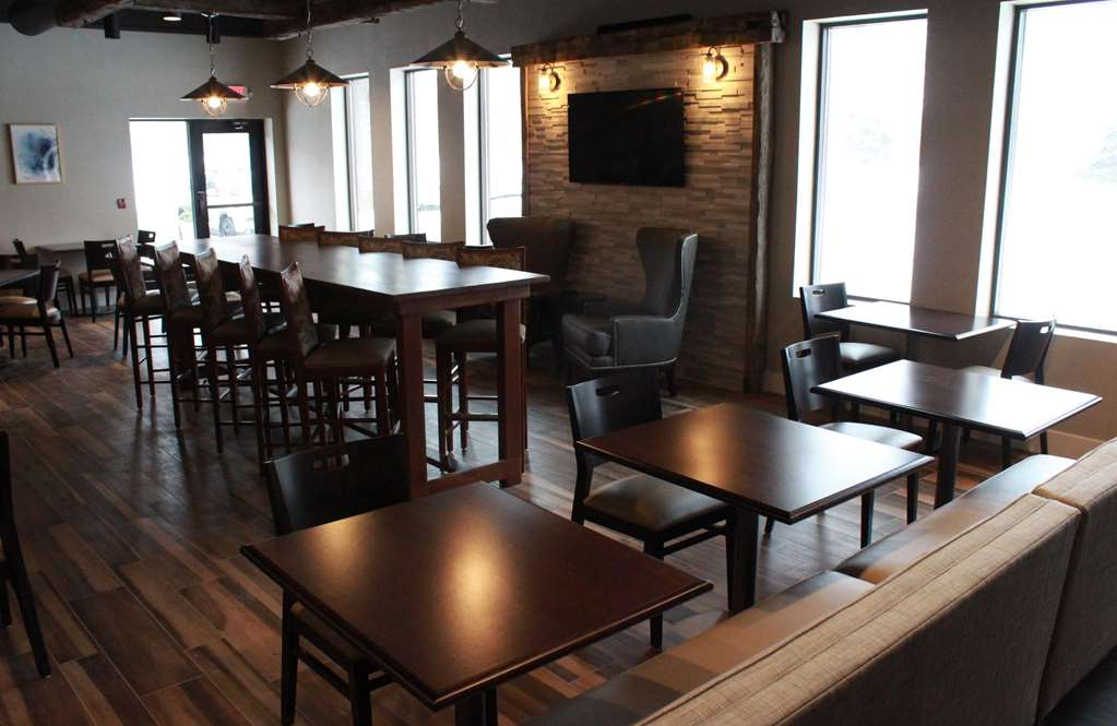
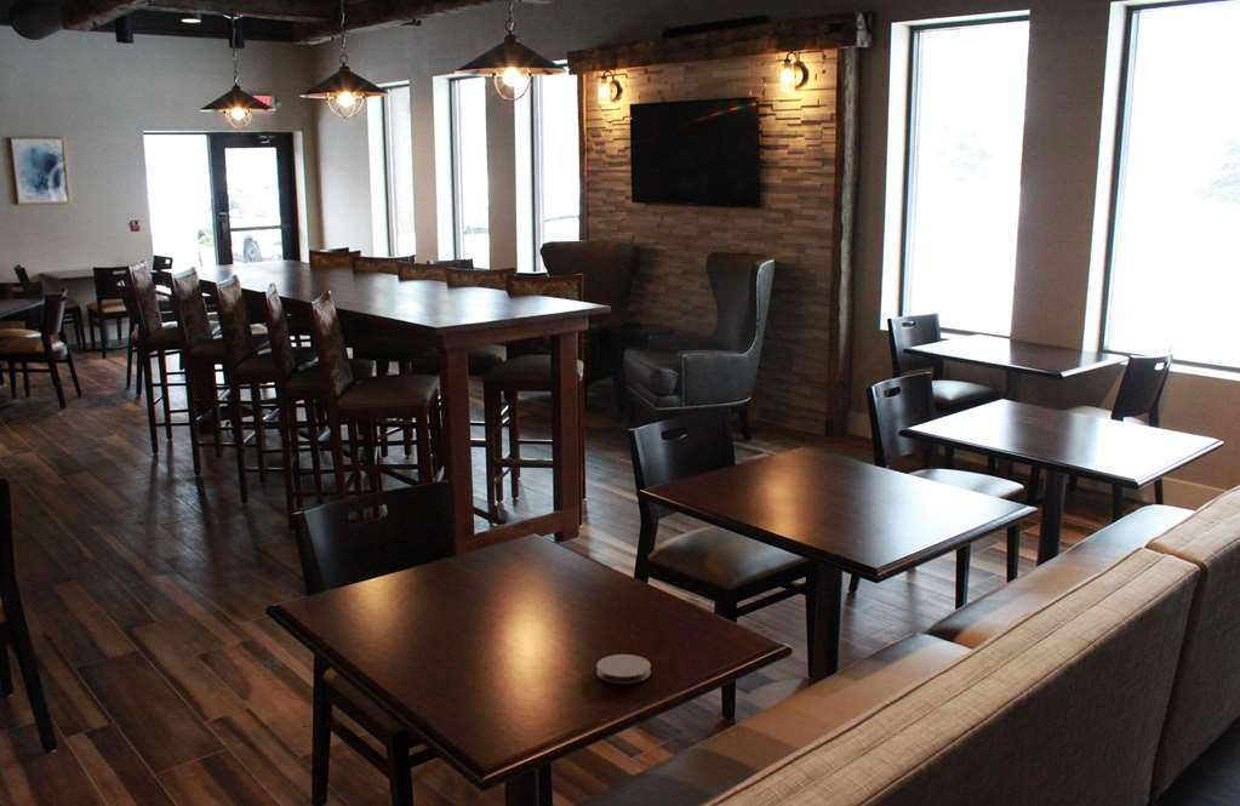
+ coaster [595,653,652,685]
